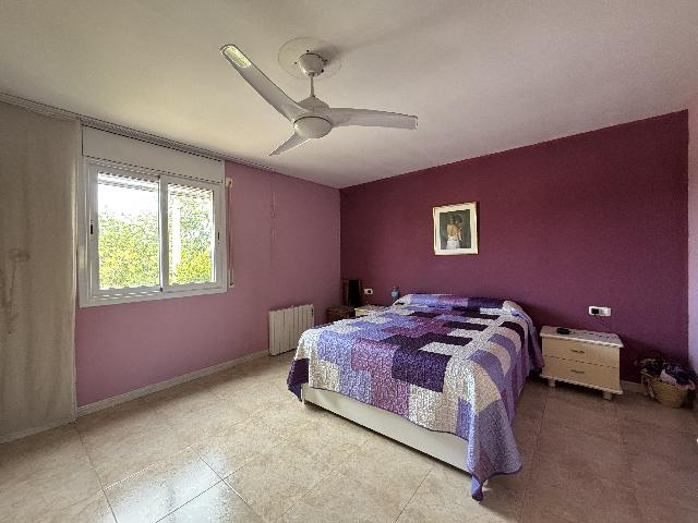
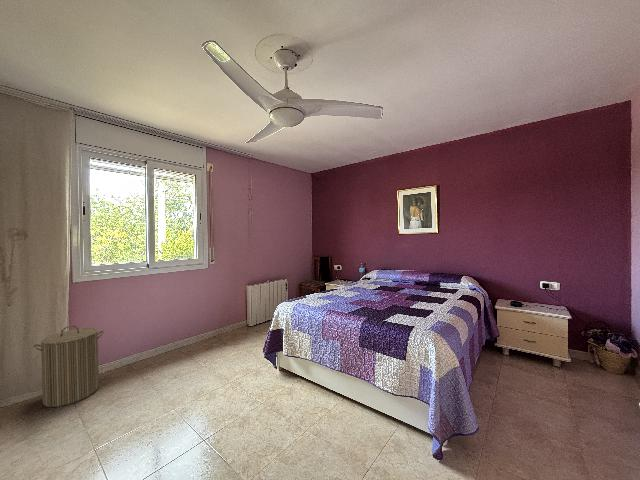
+ laundry hamper [32,325,105,408]
